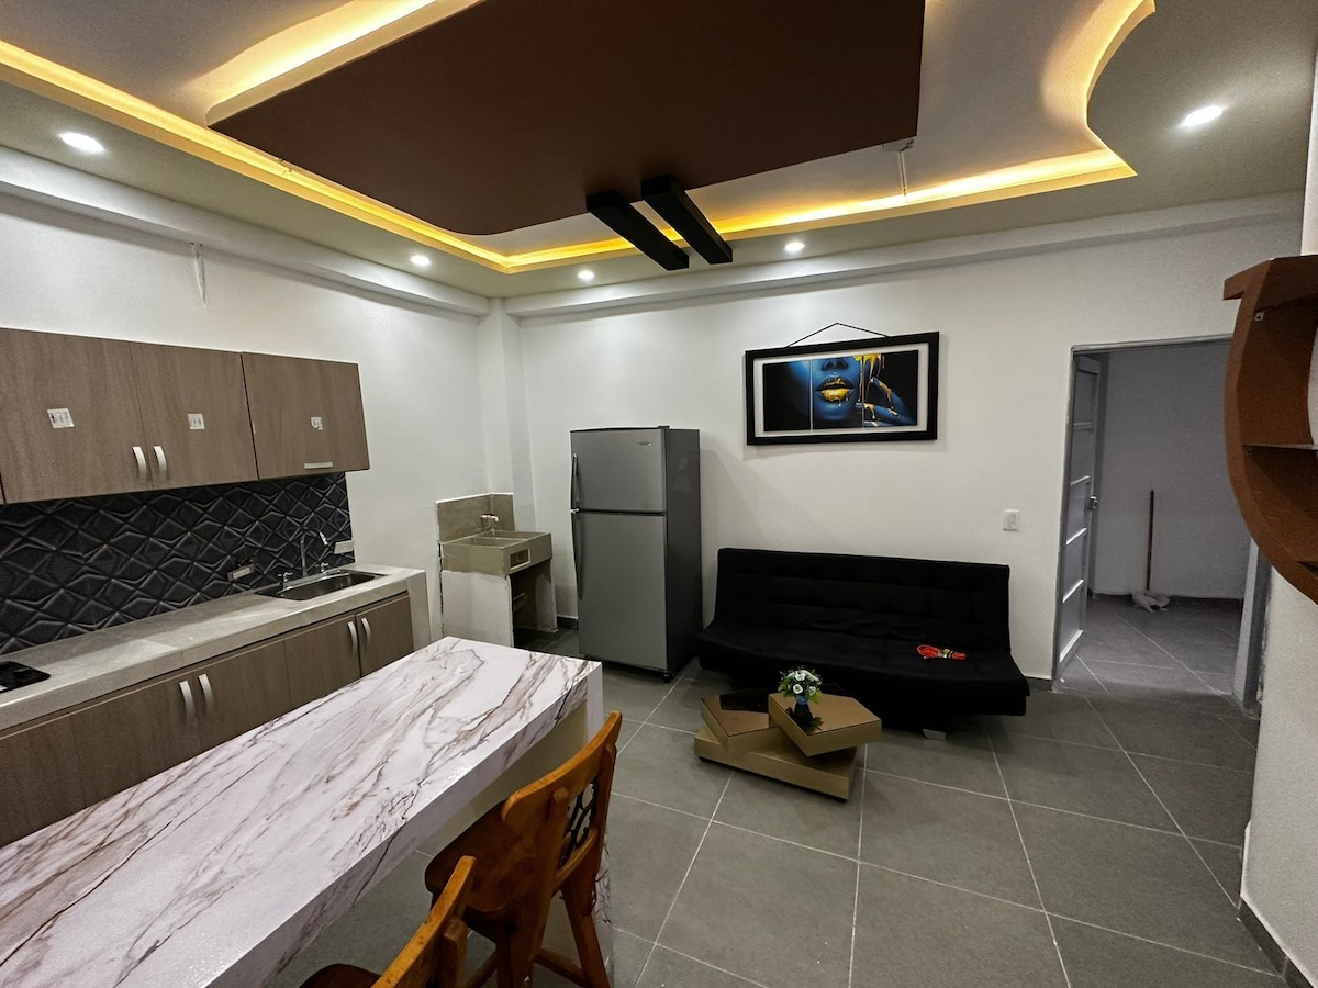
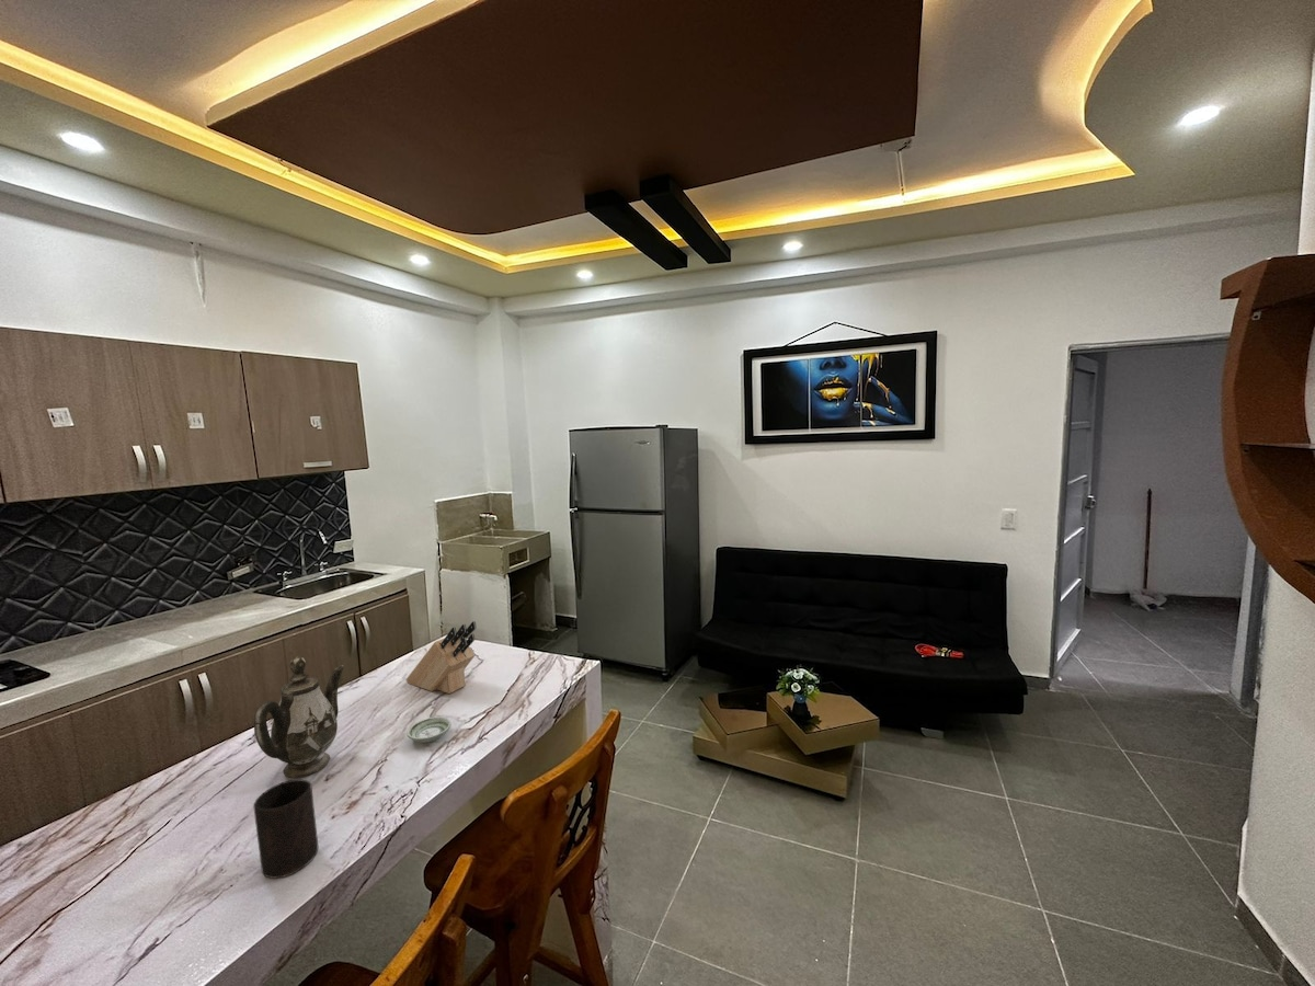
+ teapot [253,655,345,779]
+ knife block [405,620,477,695]
+ cup [252,778,319,880]
+ saucer [405,716,451,744]
